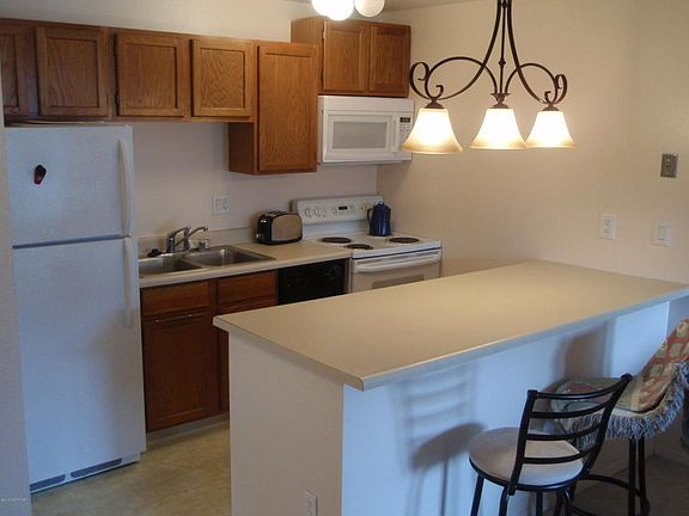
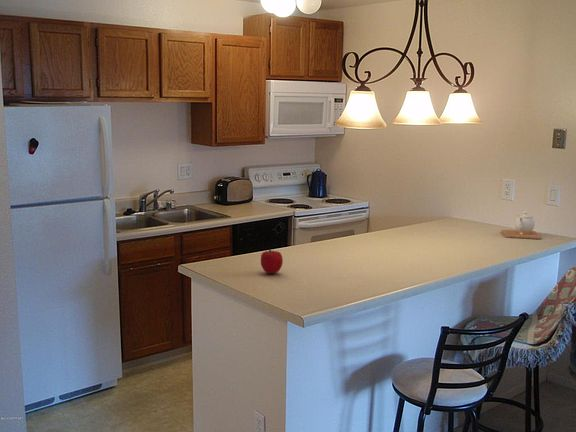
+ teapot [500,210,542,240]
+ fruit [260,248,284,275]
